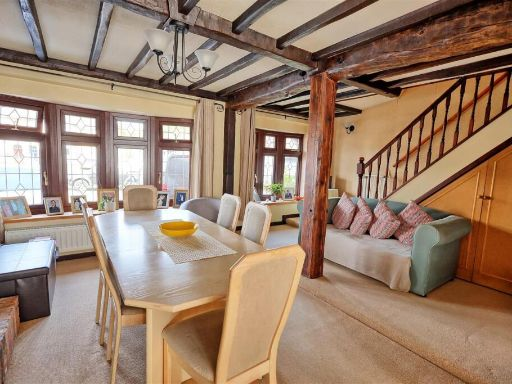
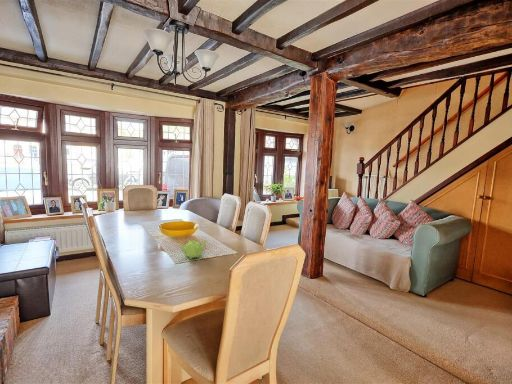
+ teapot [178,239,208,260]
